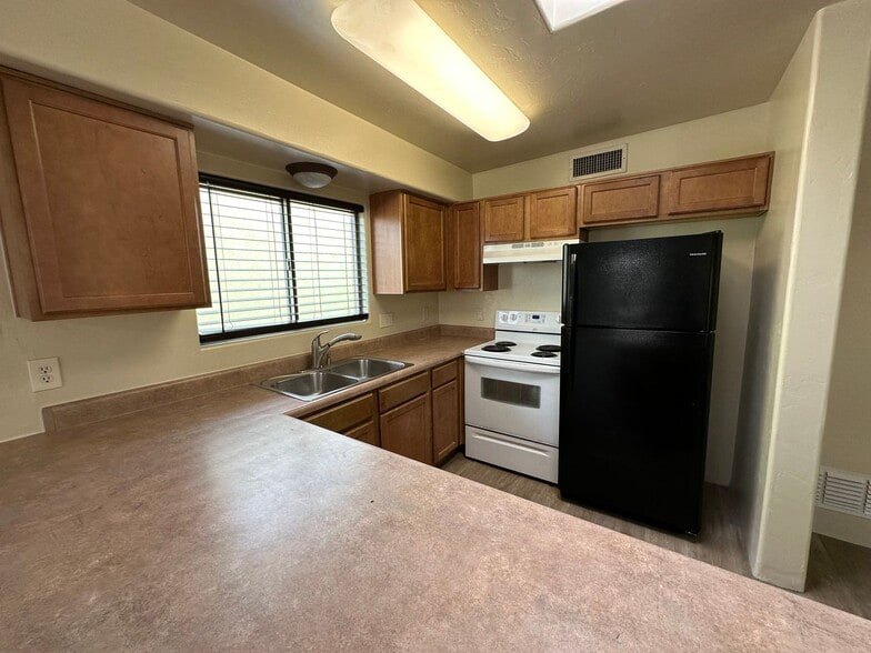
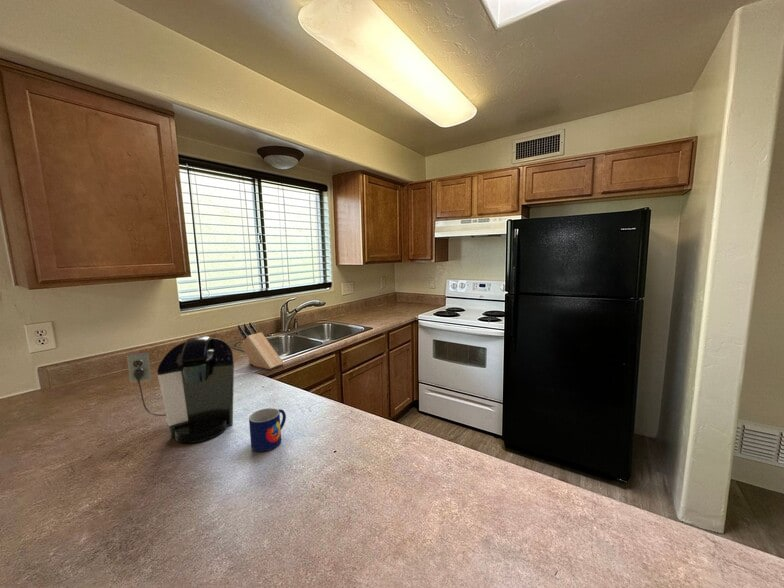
+ knife block [237,321,285,370]
+ coffee maker [126,336,235,444]
+ mug [248,407,287,453]
